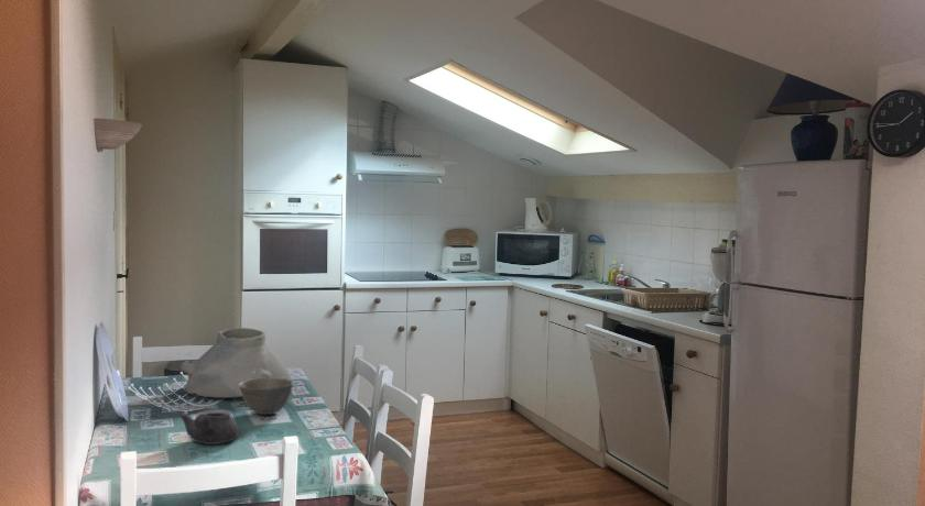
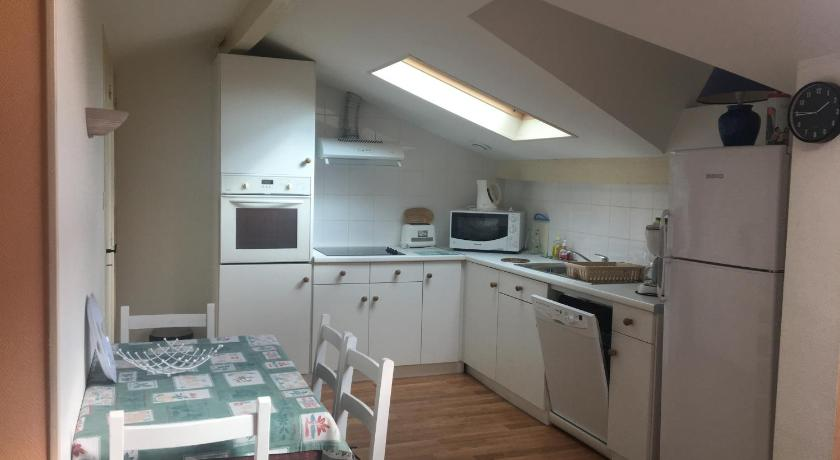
- teapot [178,408,240,446]
- bowl [239,378,294,416]
- vase [181,327,292,399]
